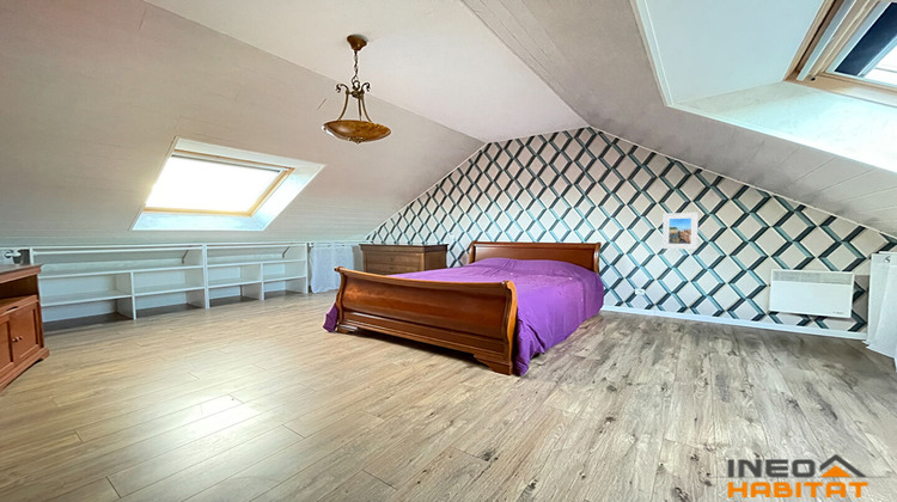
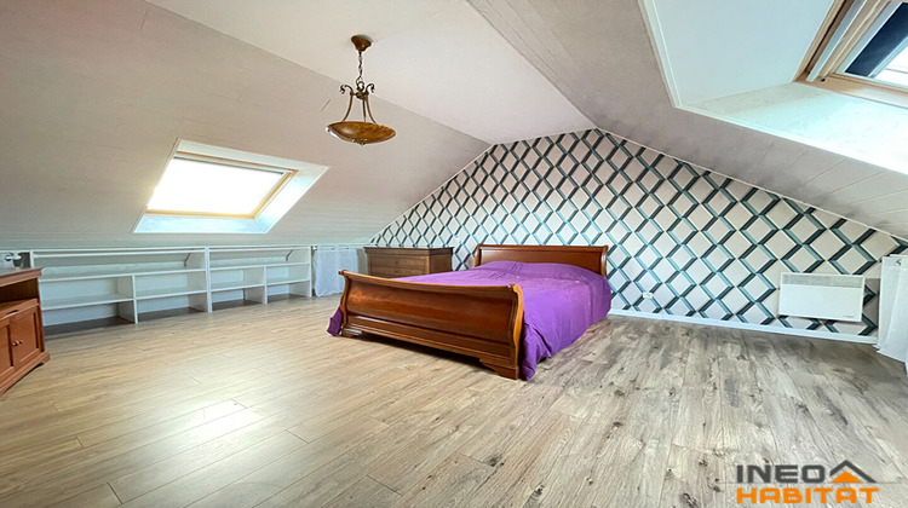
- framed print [661,212,700,251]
